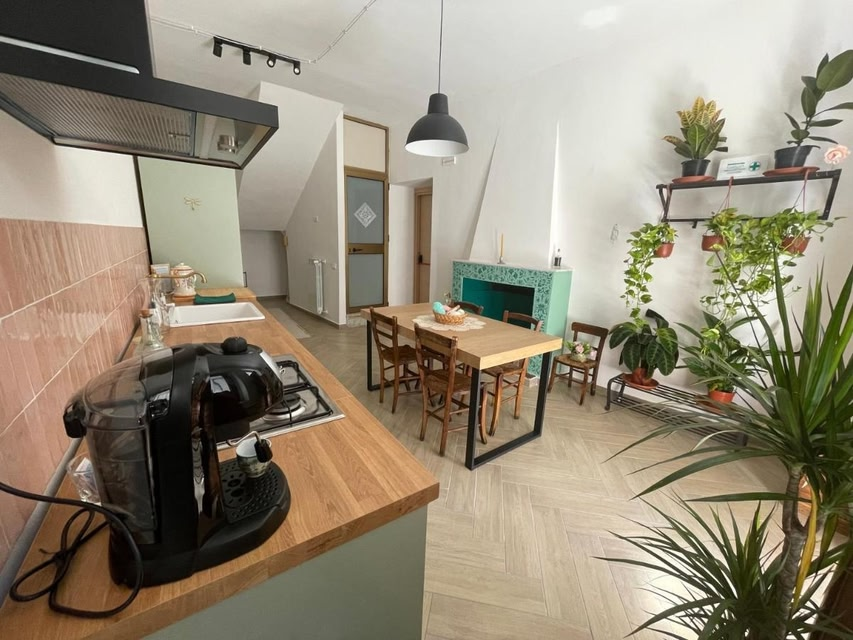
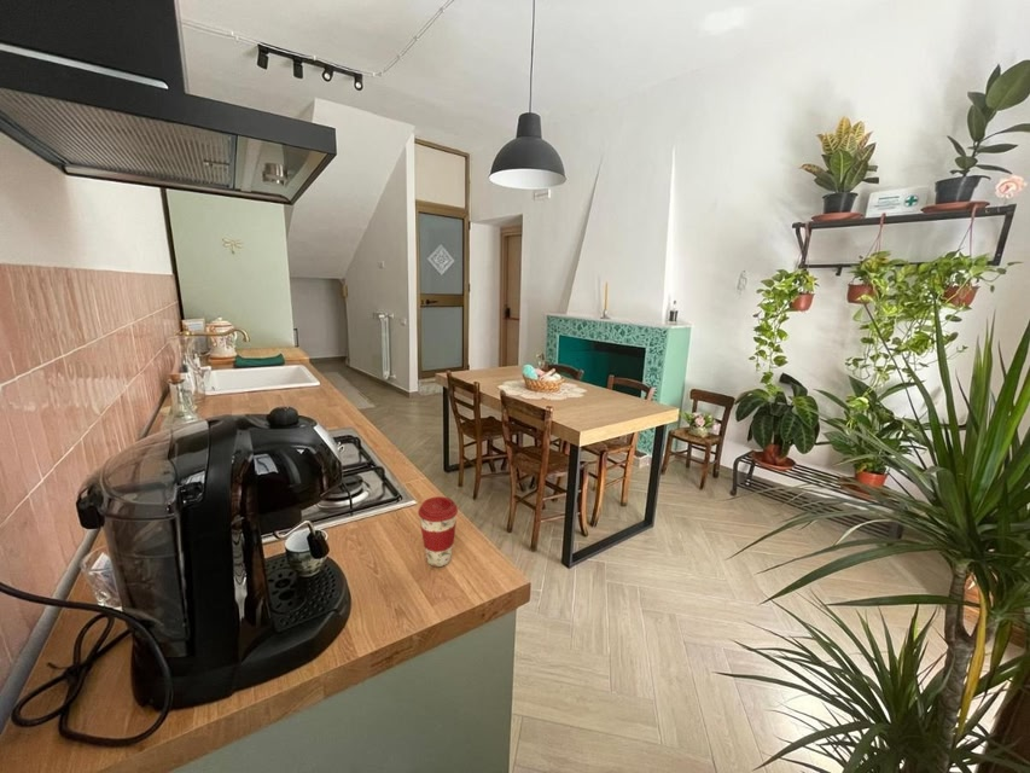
+ coffee cup [417,495,459,568]
